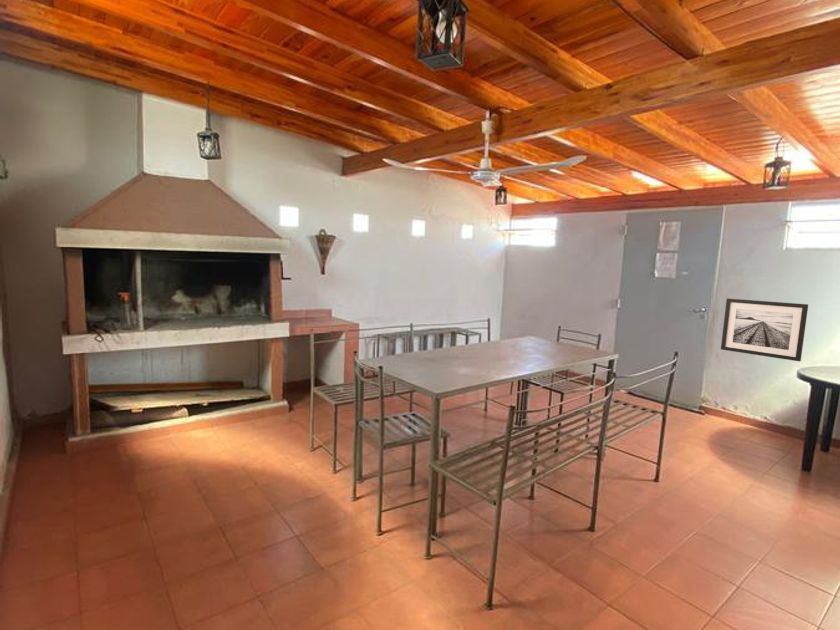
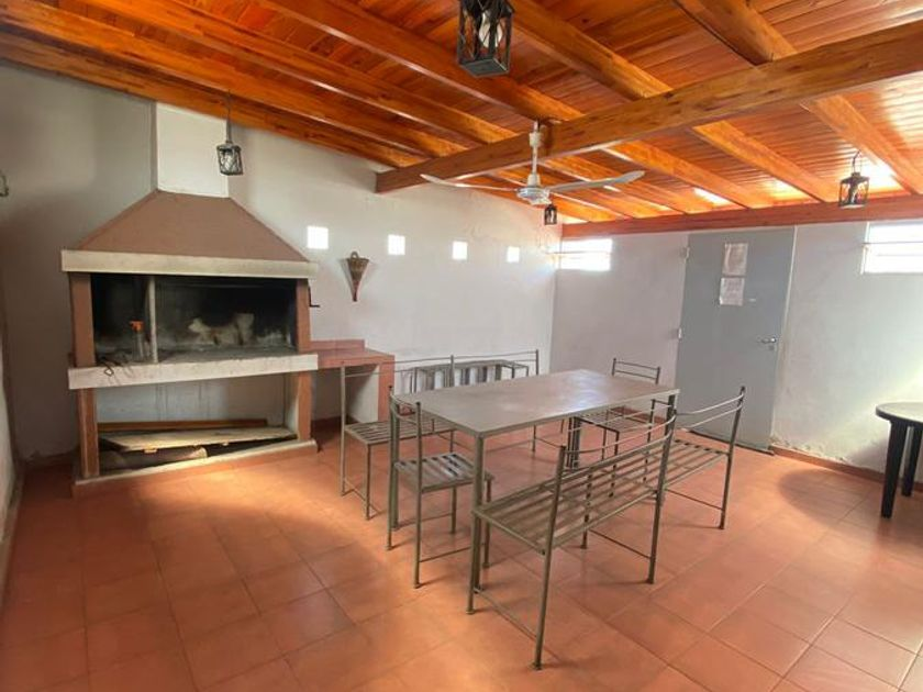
- wall art [720,298,809,362]
